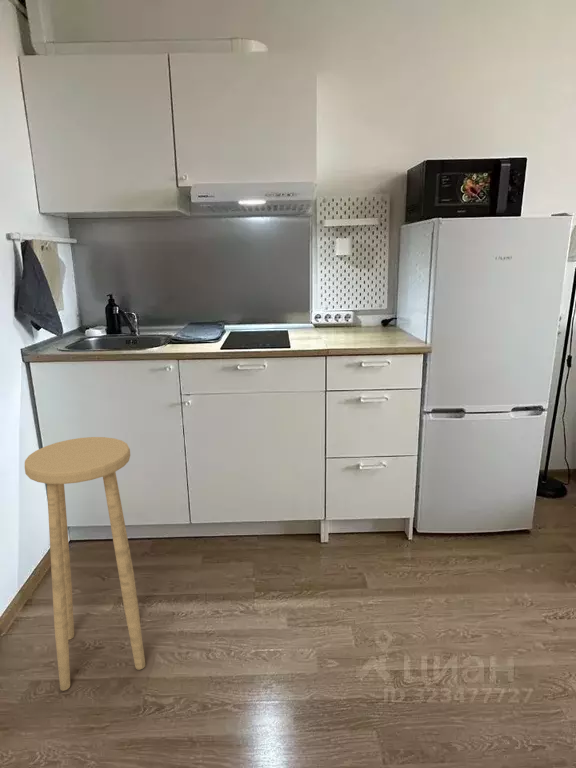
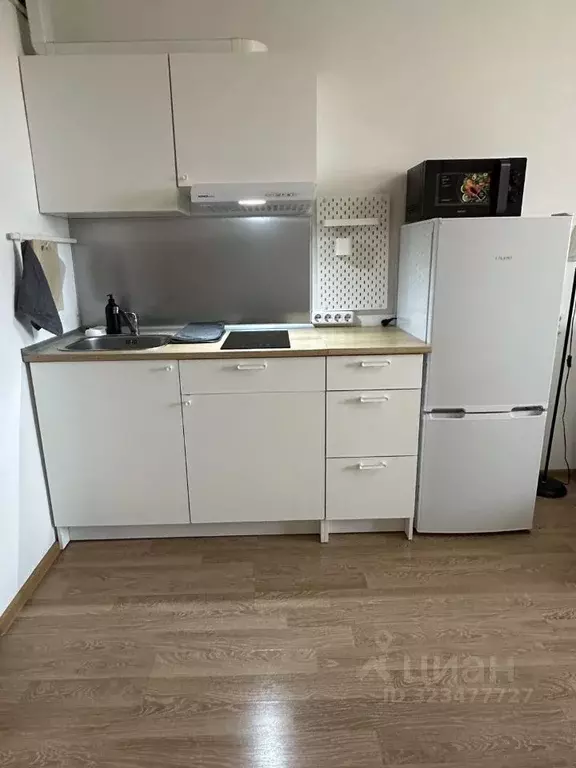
- stool [24,436,146,692]
